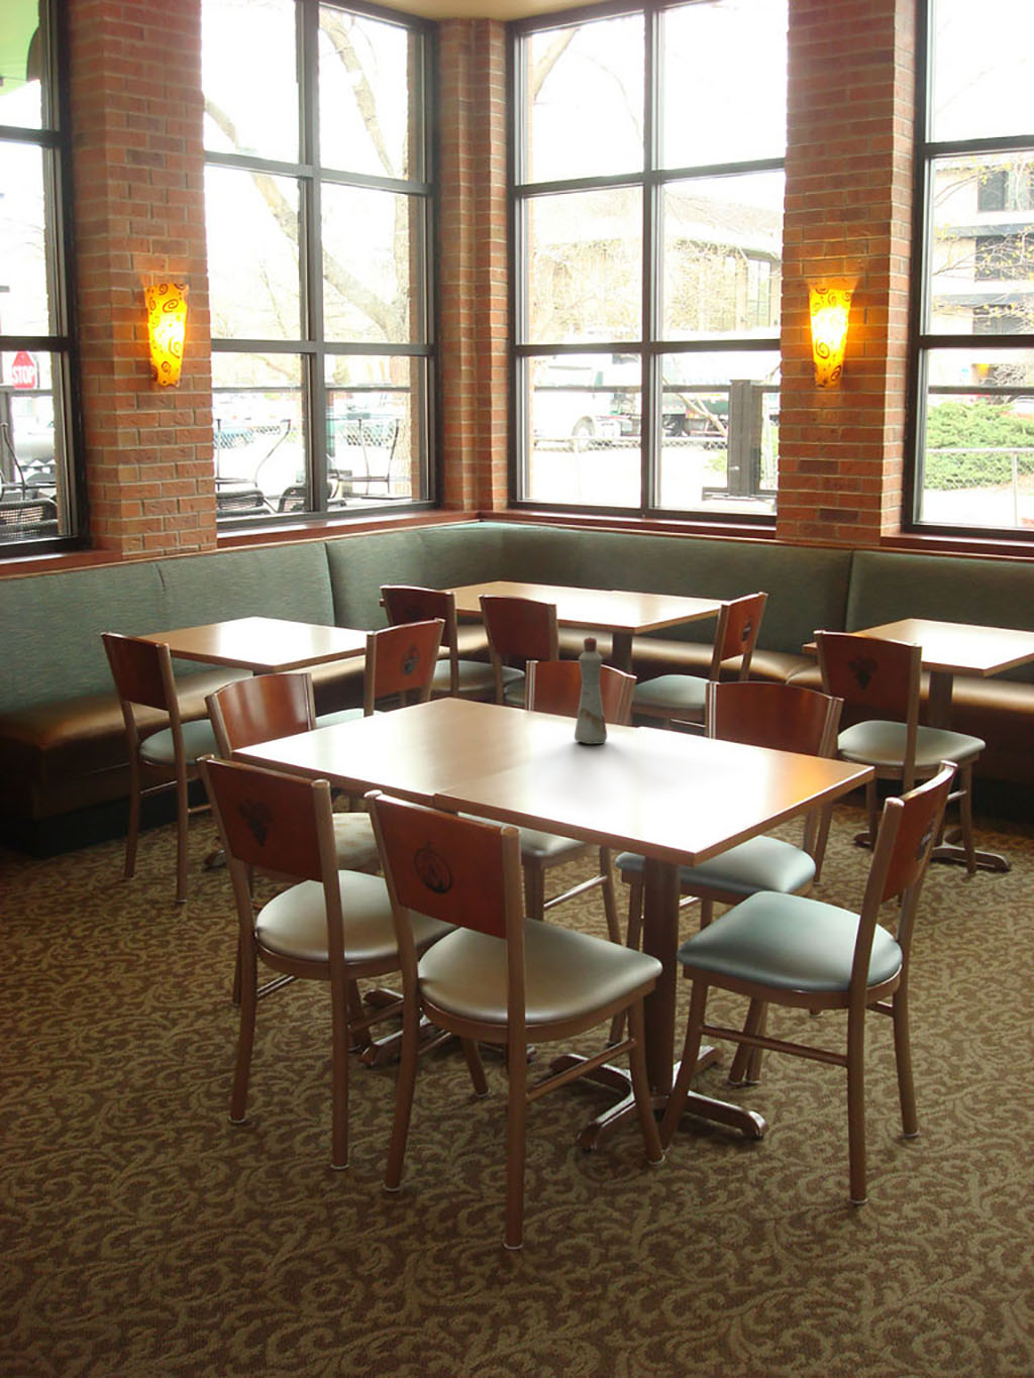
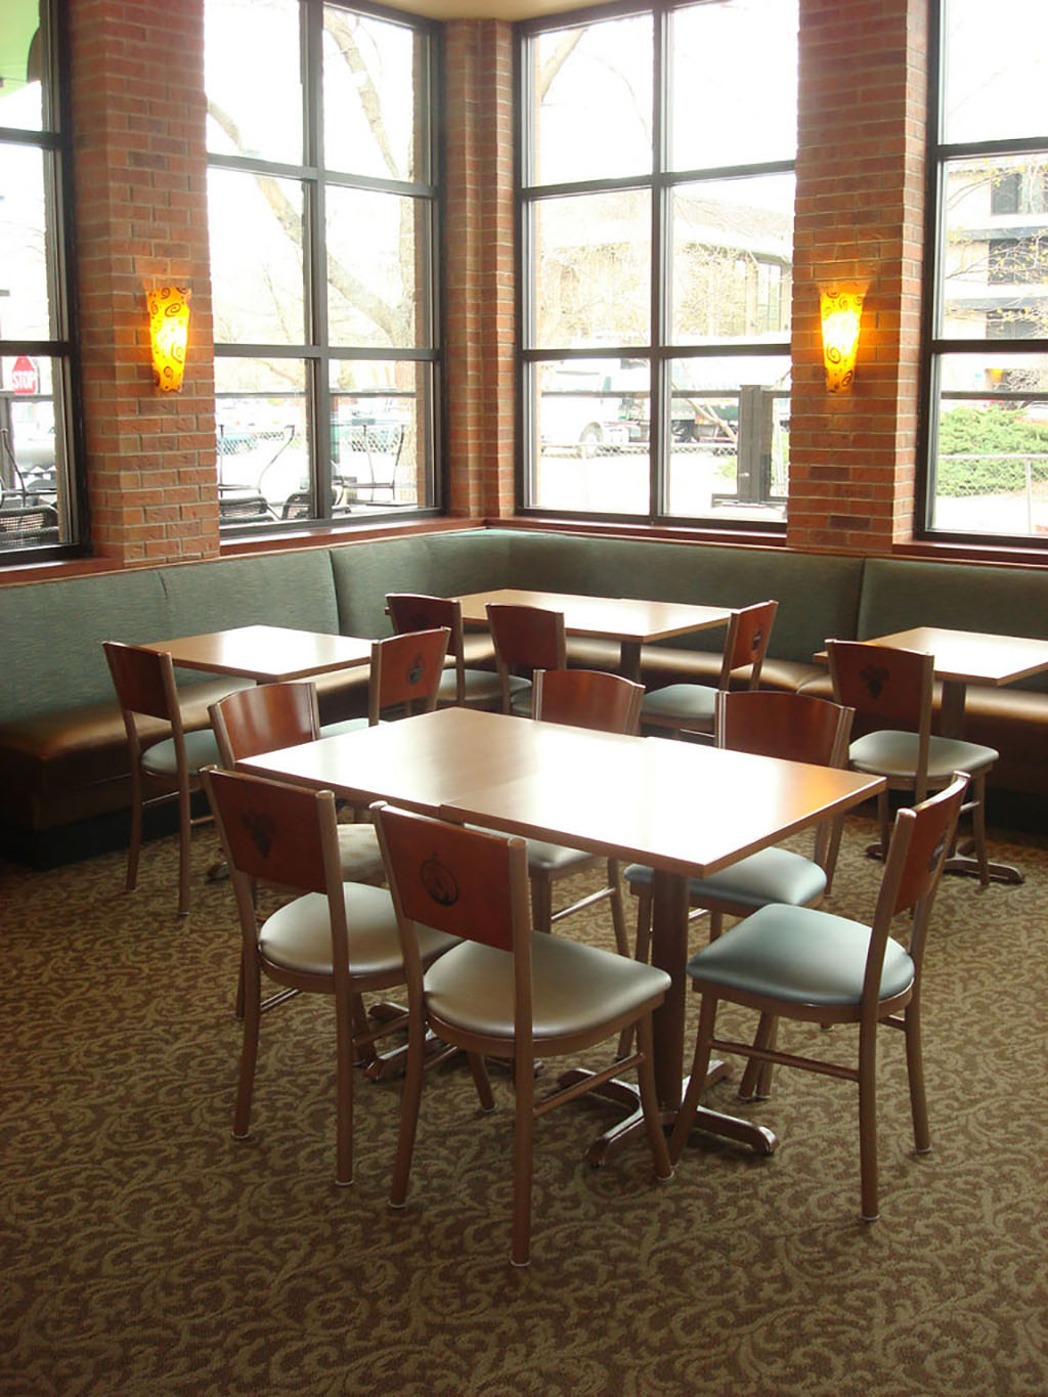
- bottle [573,636,608,745]
